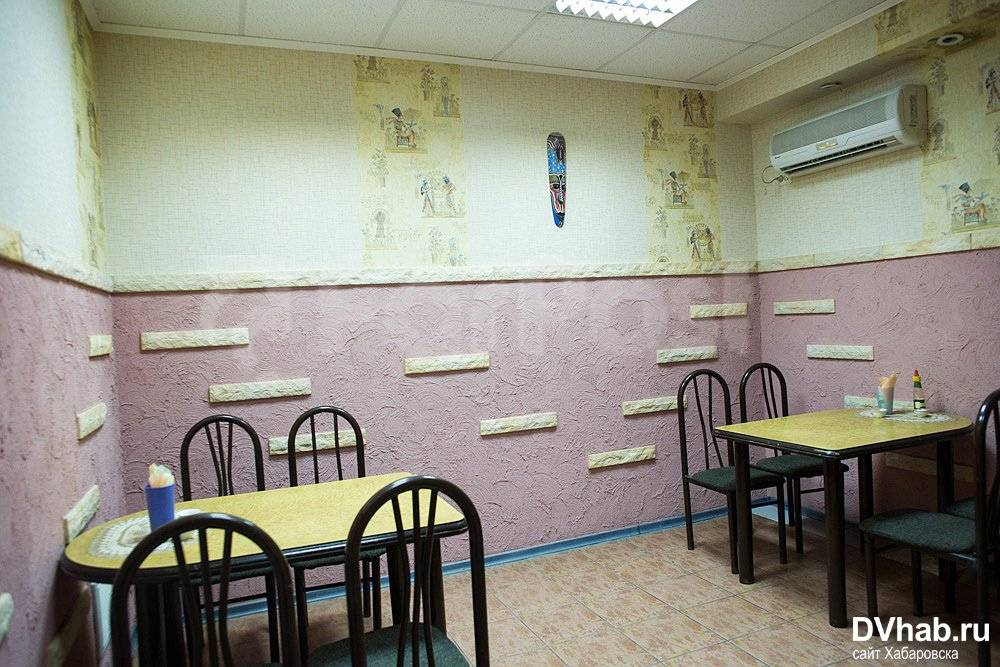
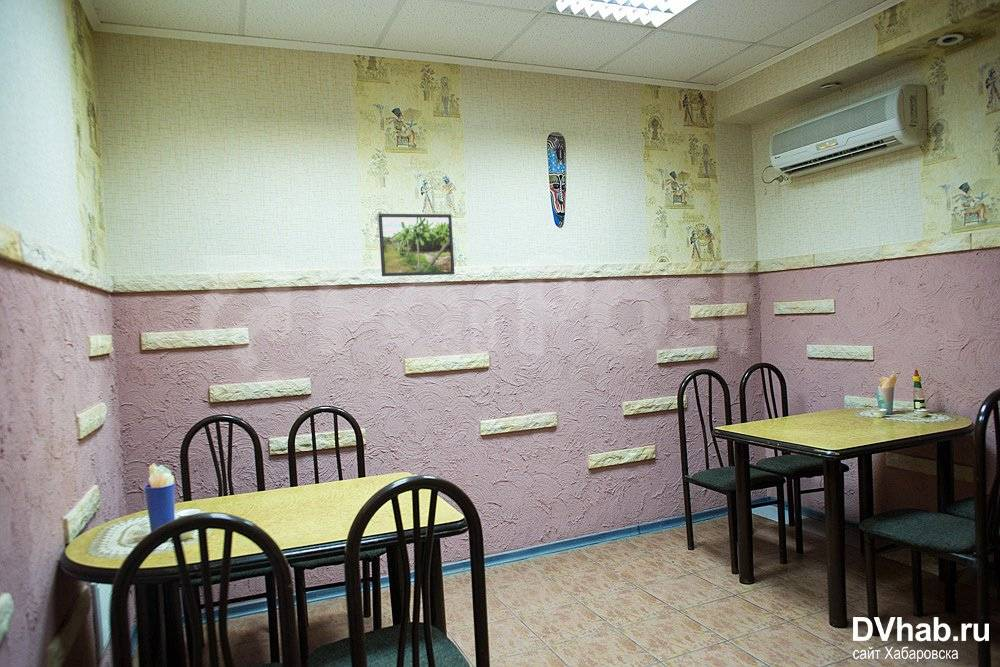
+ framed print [377,213,455,277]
